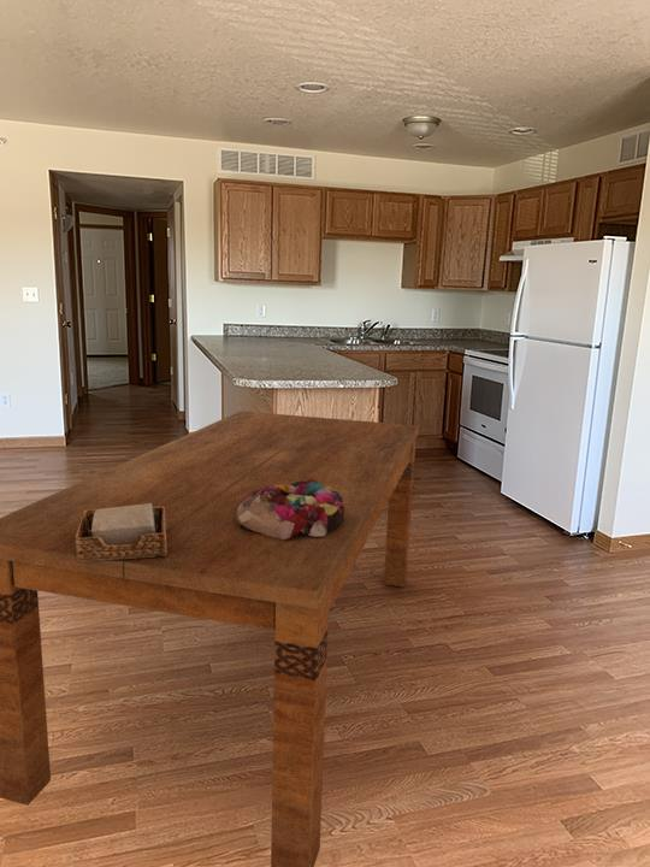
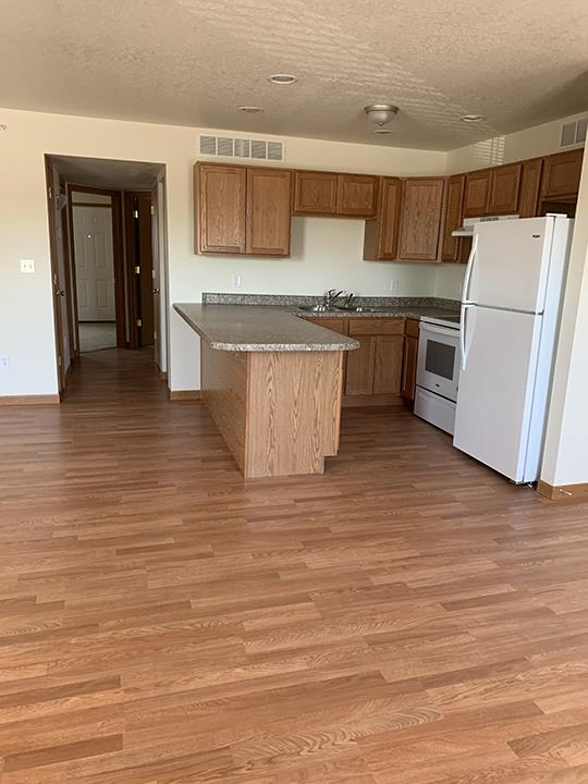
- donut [235,479,344,539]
- dining table [0,409,420,867]
- napkin holder [75,503,167,562]
